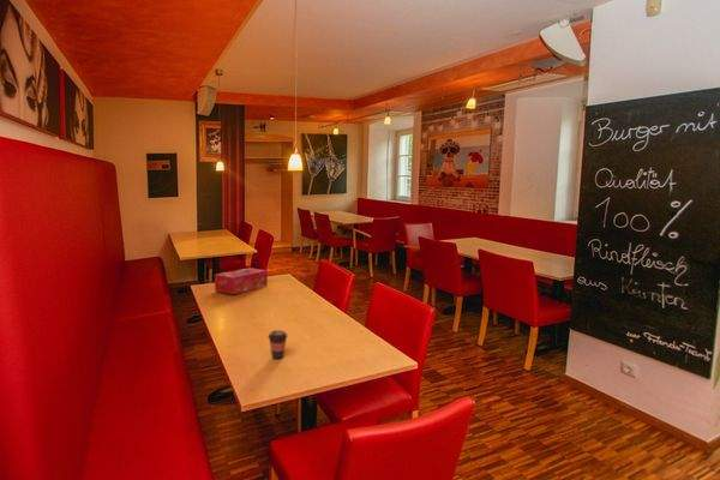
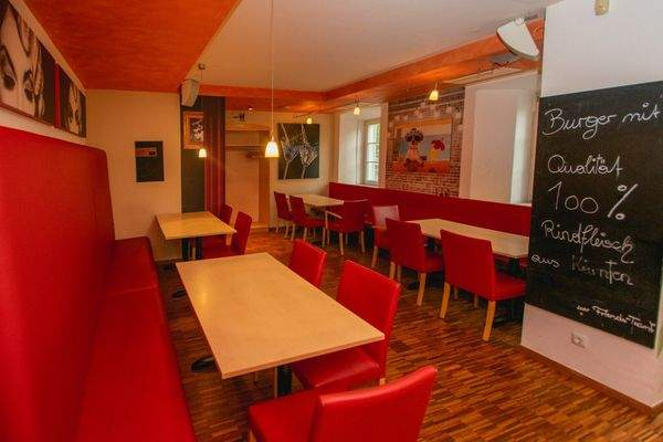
- coffee cup [266,329,289,360]
- tissue box [214,266,269,295]
